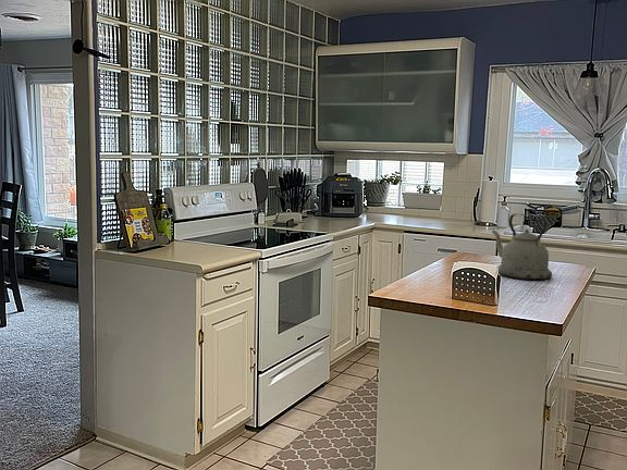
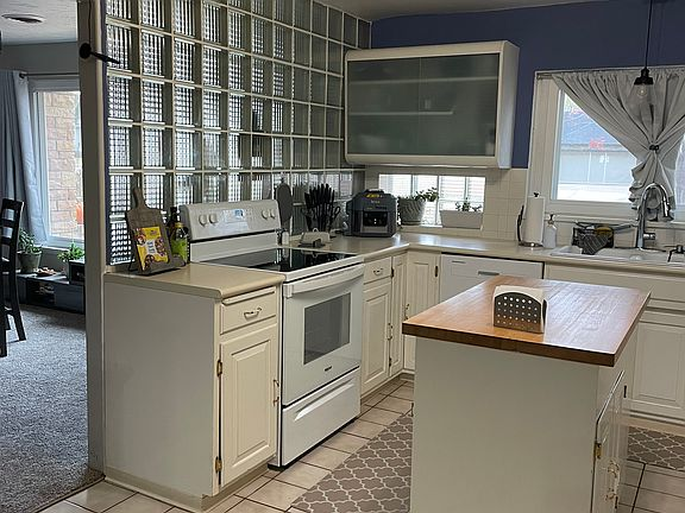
- kettle [491,213,553,281]
